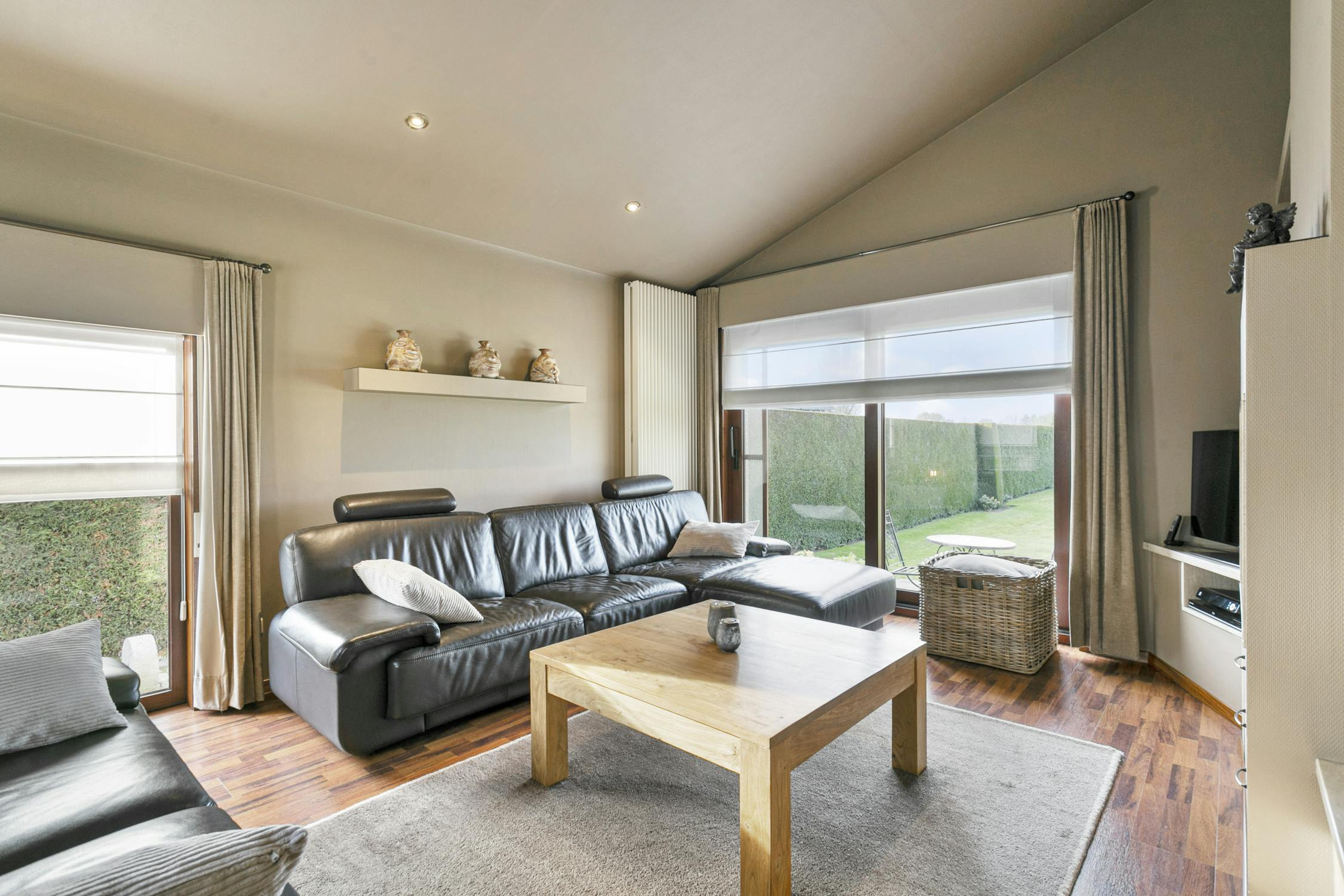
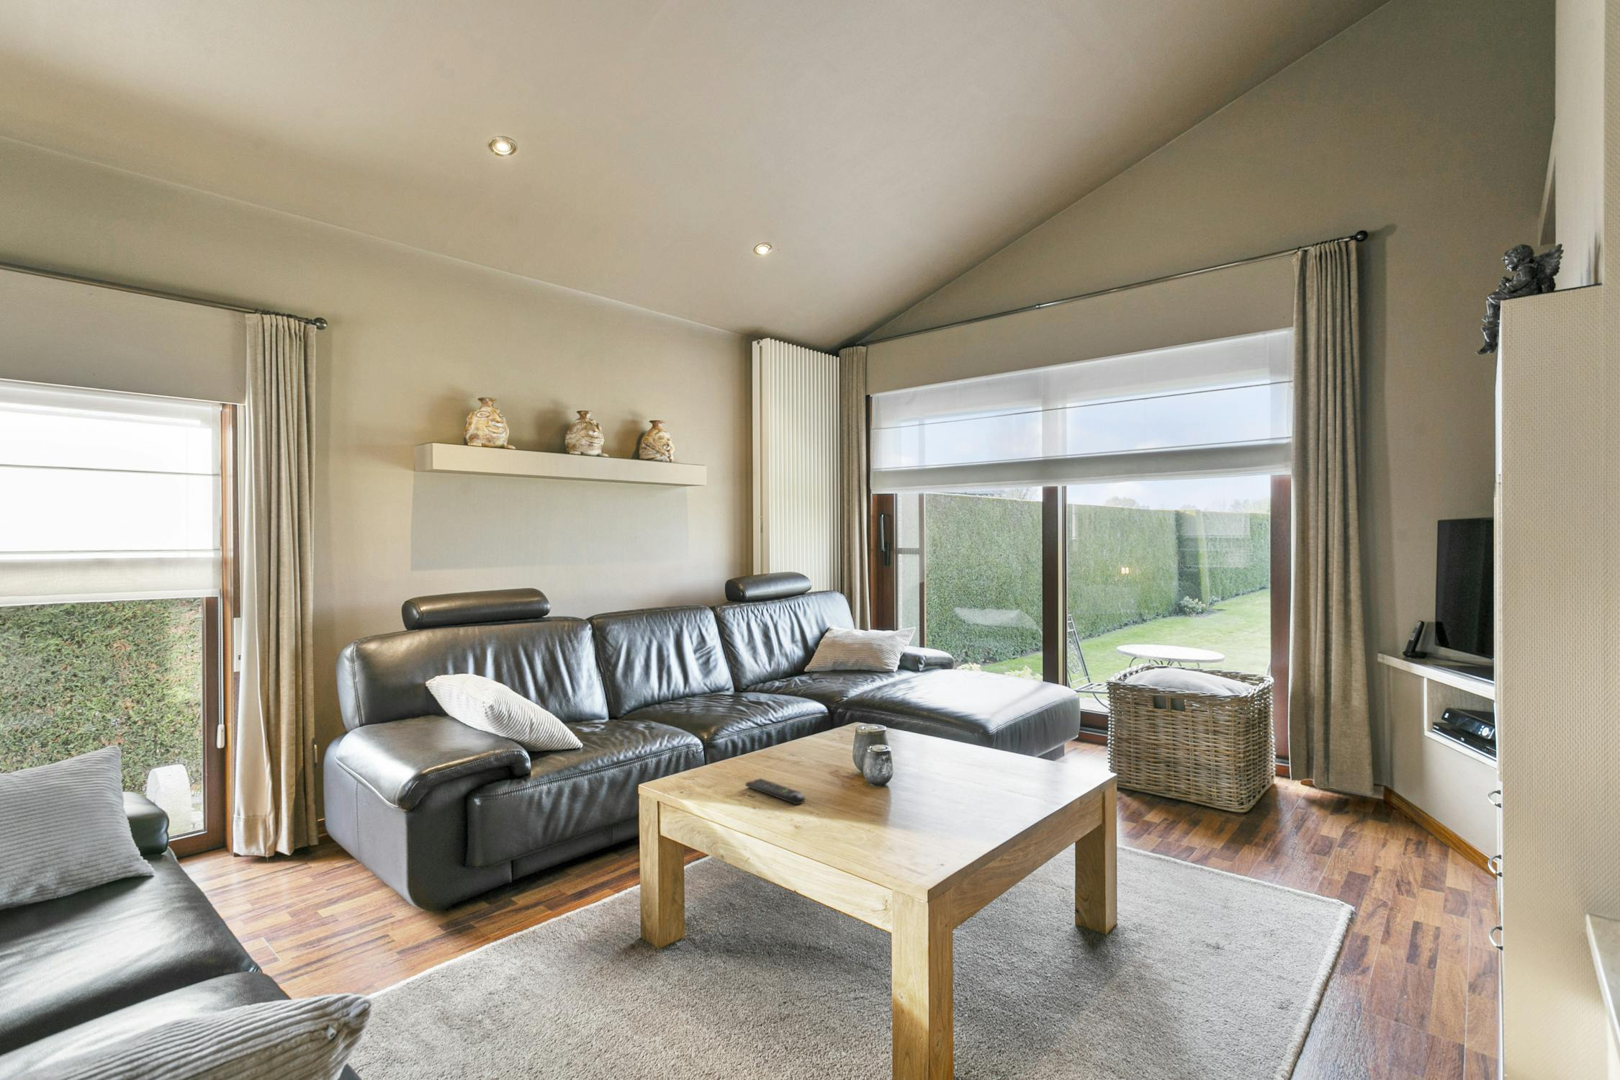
+ remote control [745,777,805,805]
